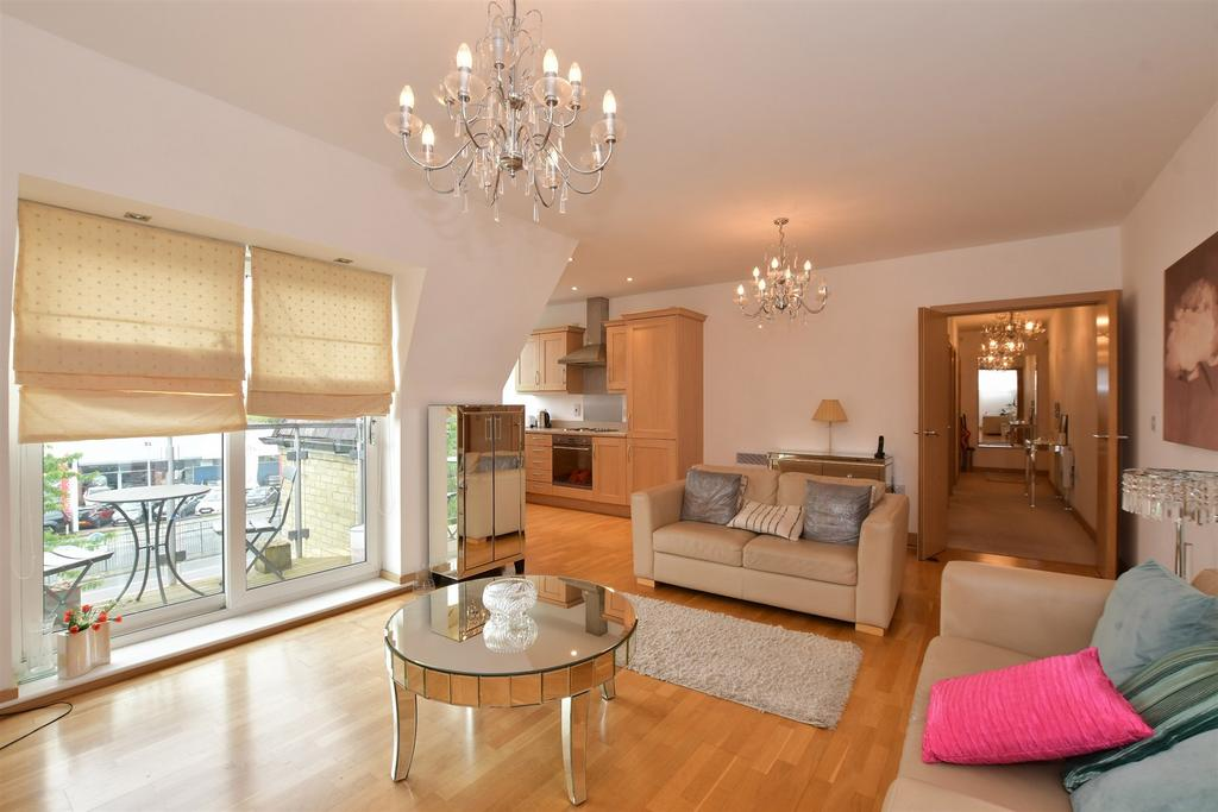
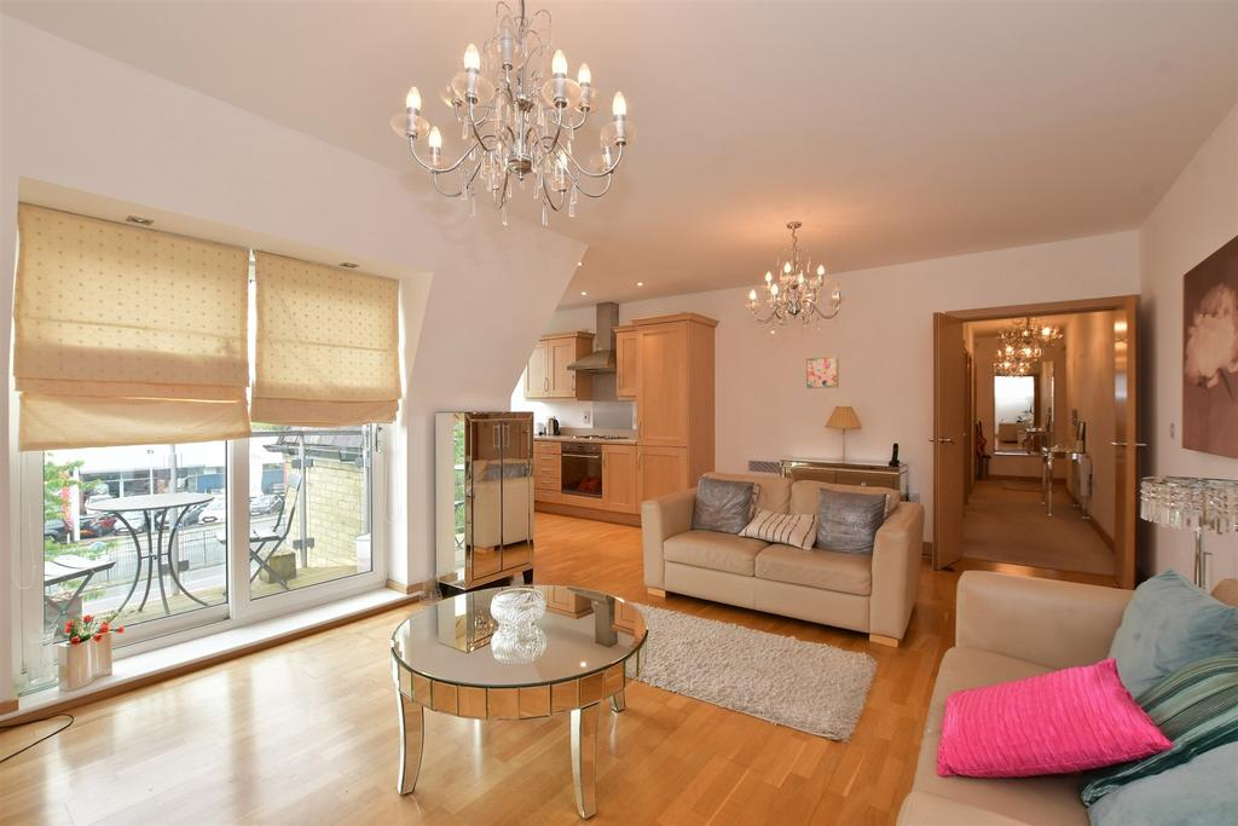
+ wall art [805,356,839,389]
